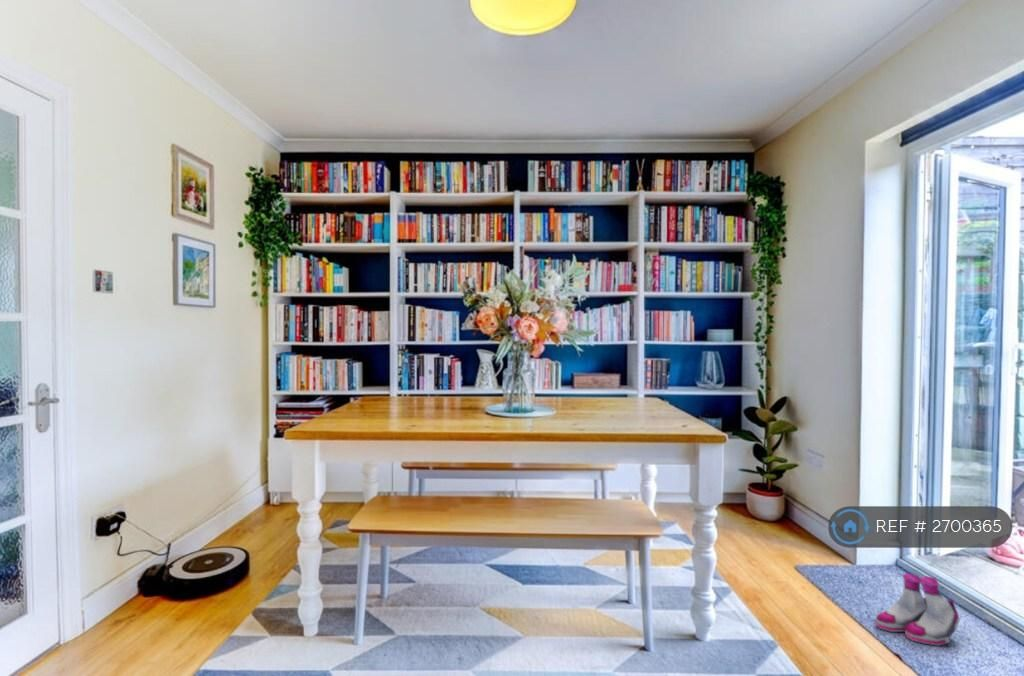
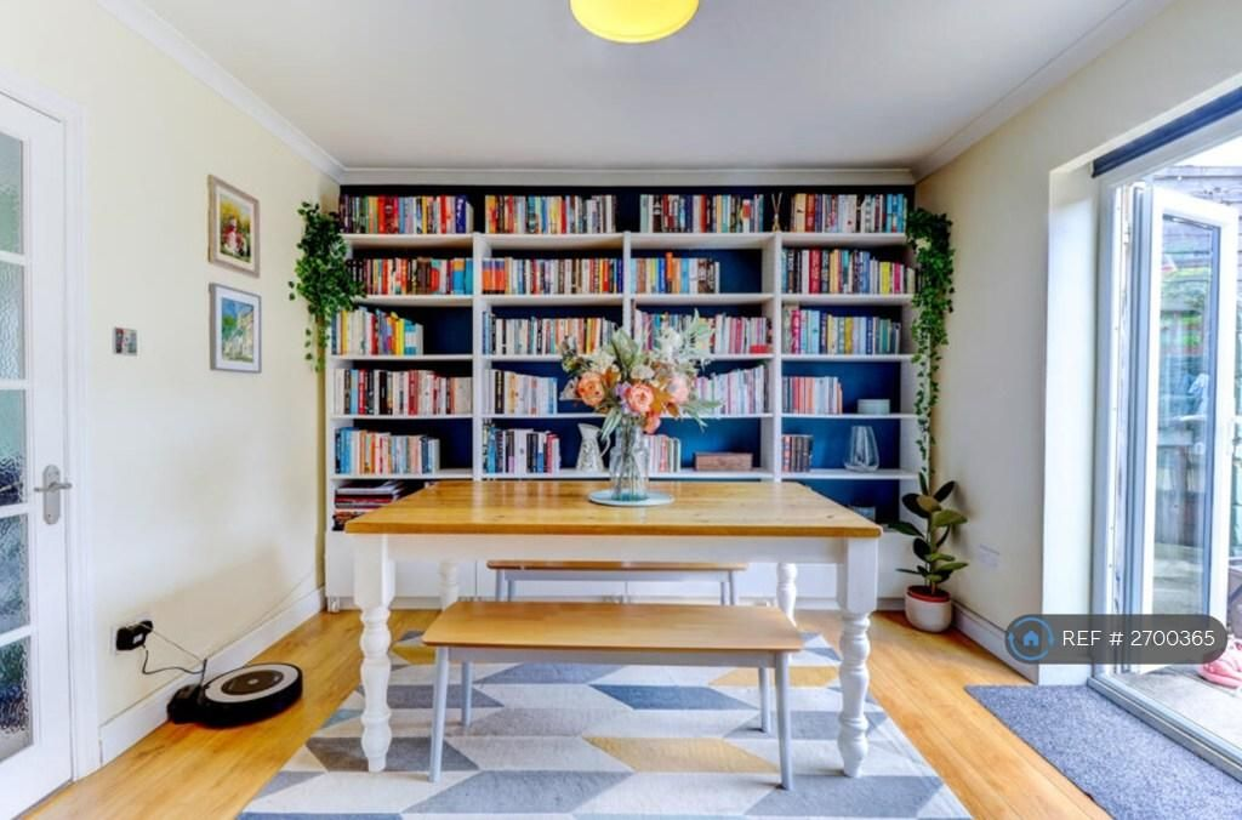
- boots [875,572,961,647]
